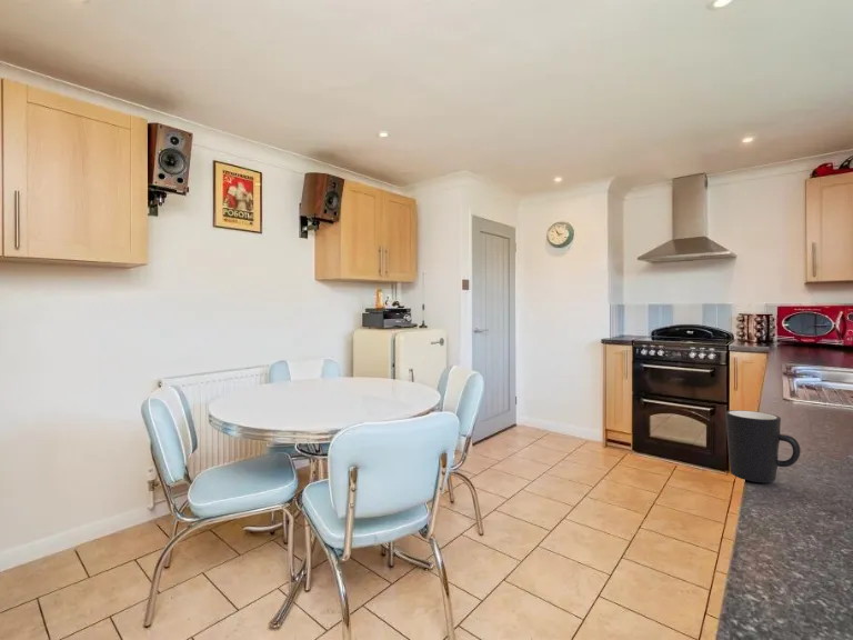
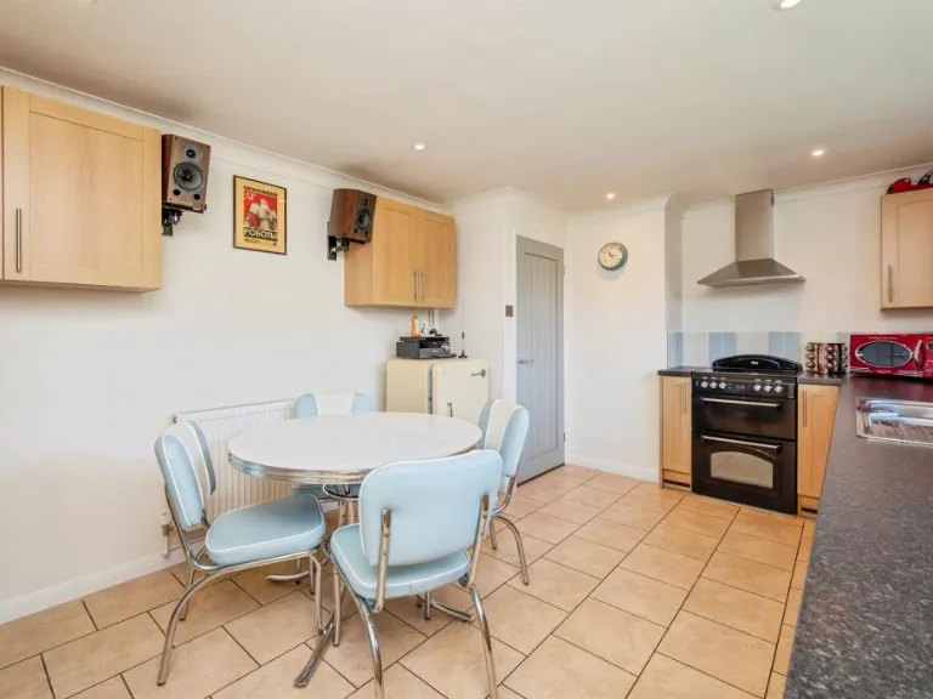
- mug [724,409,802,483]
